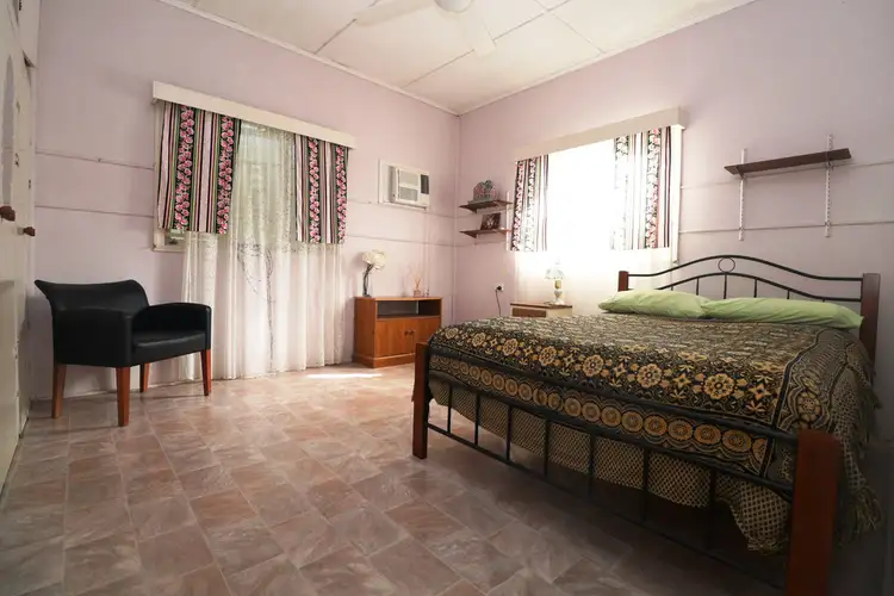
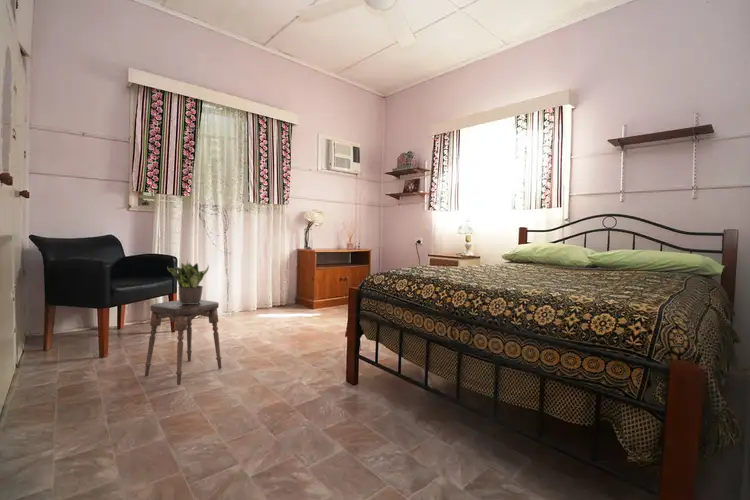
+ stool [144,299,223,386]
+ potted plant [166,260,210,304]
